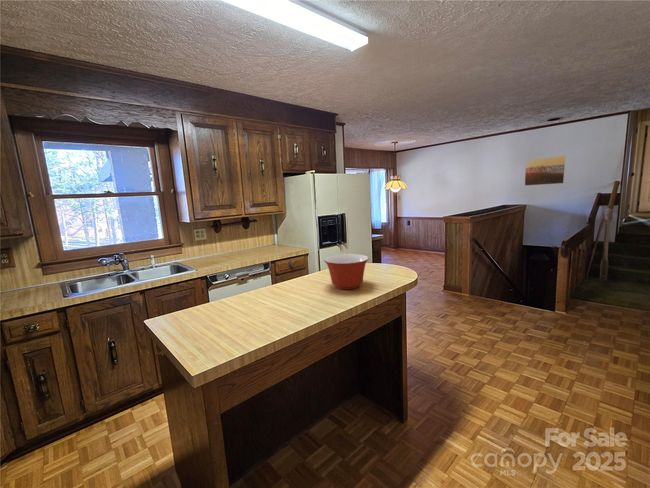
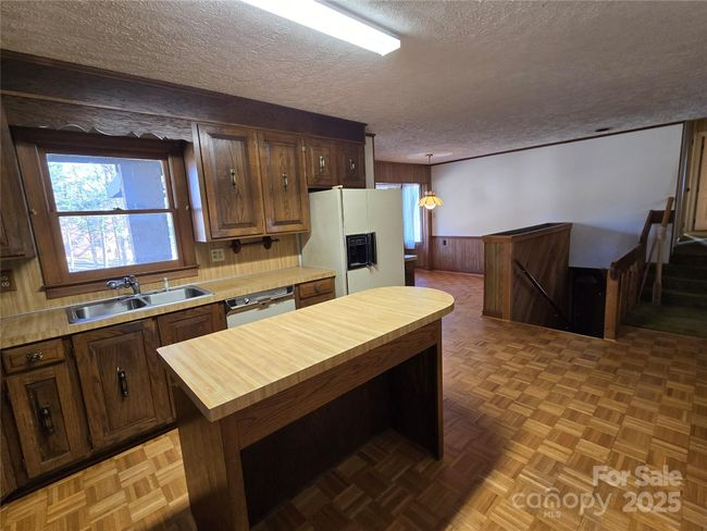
- mixing bowl [323,253,370,290]
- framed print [524,155,567,187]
